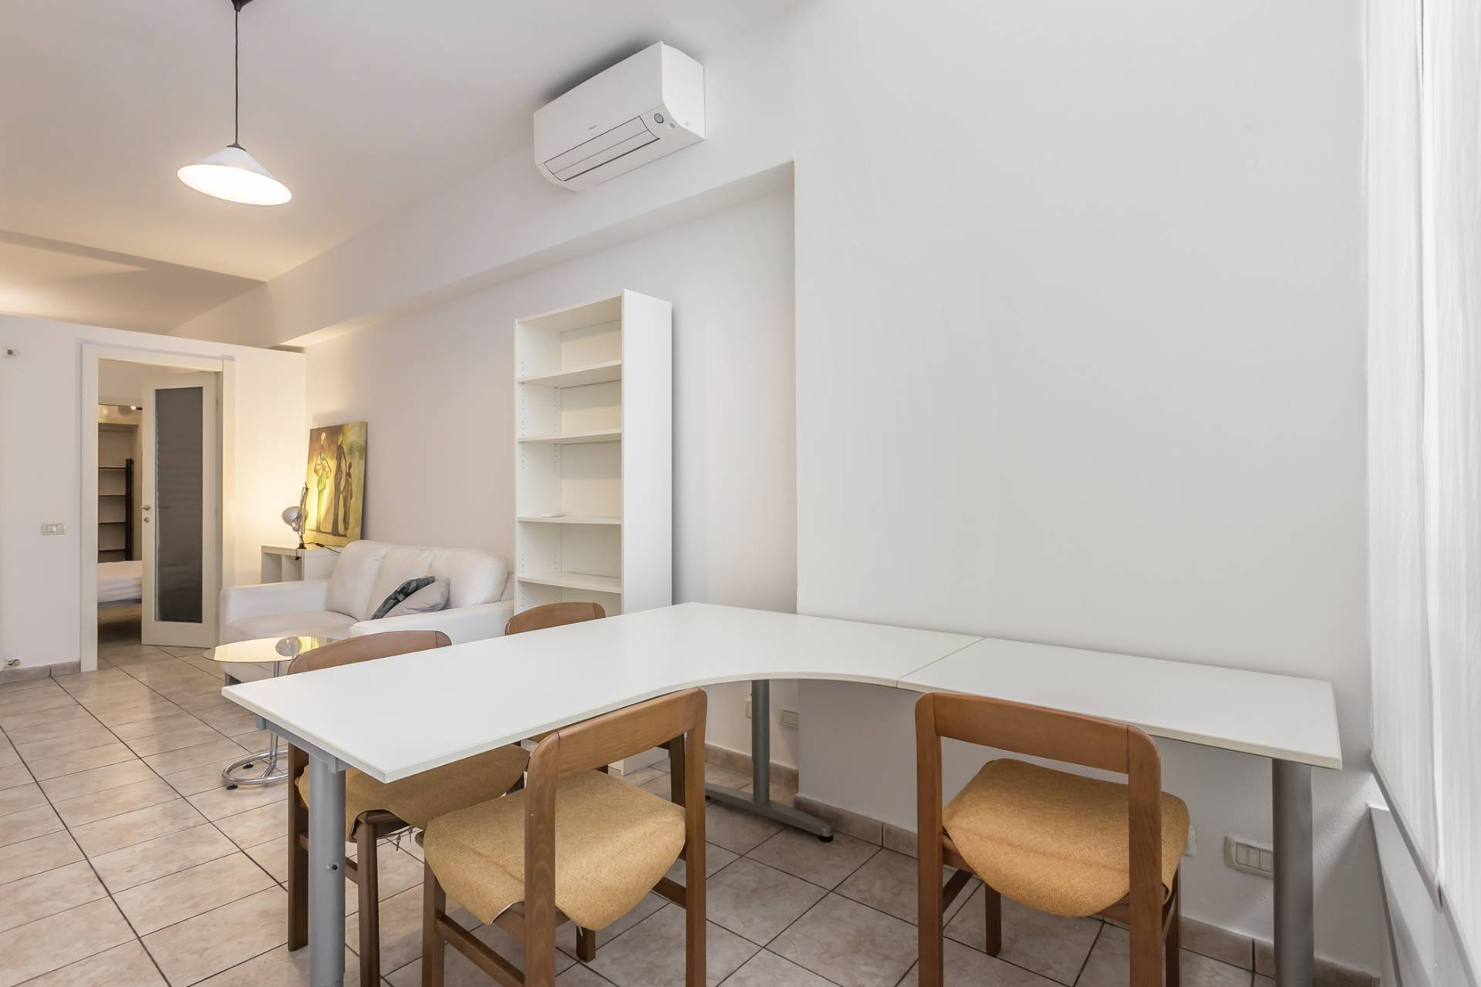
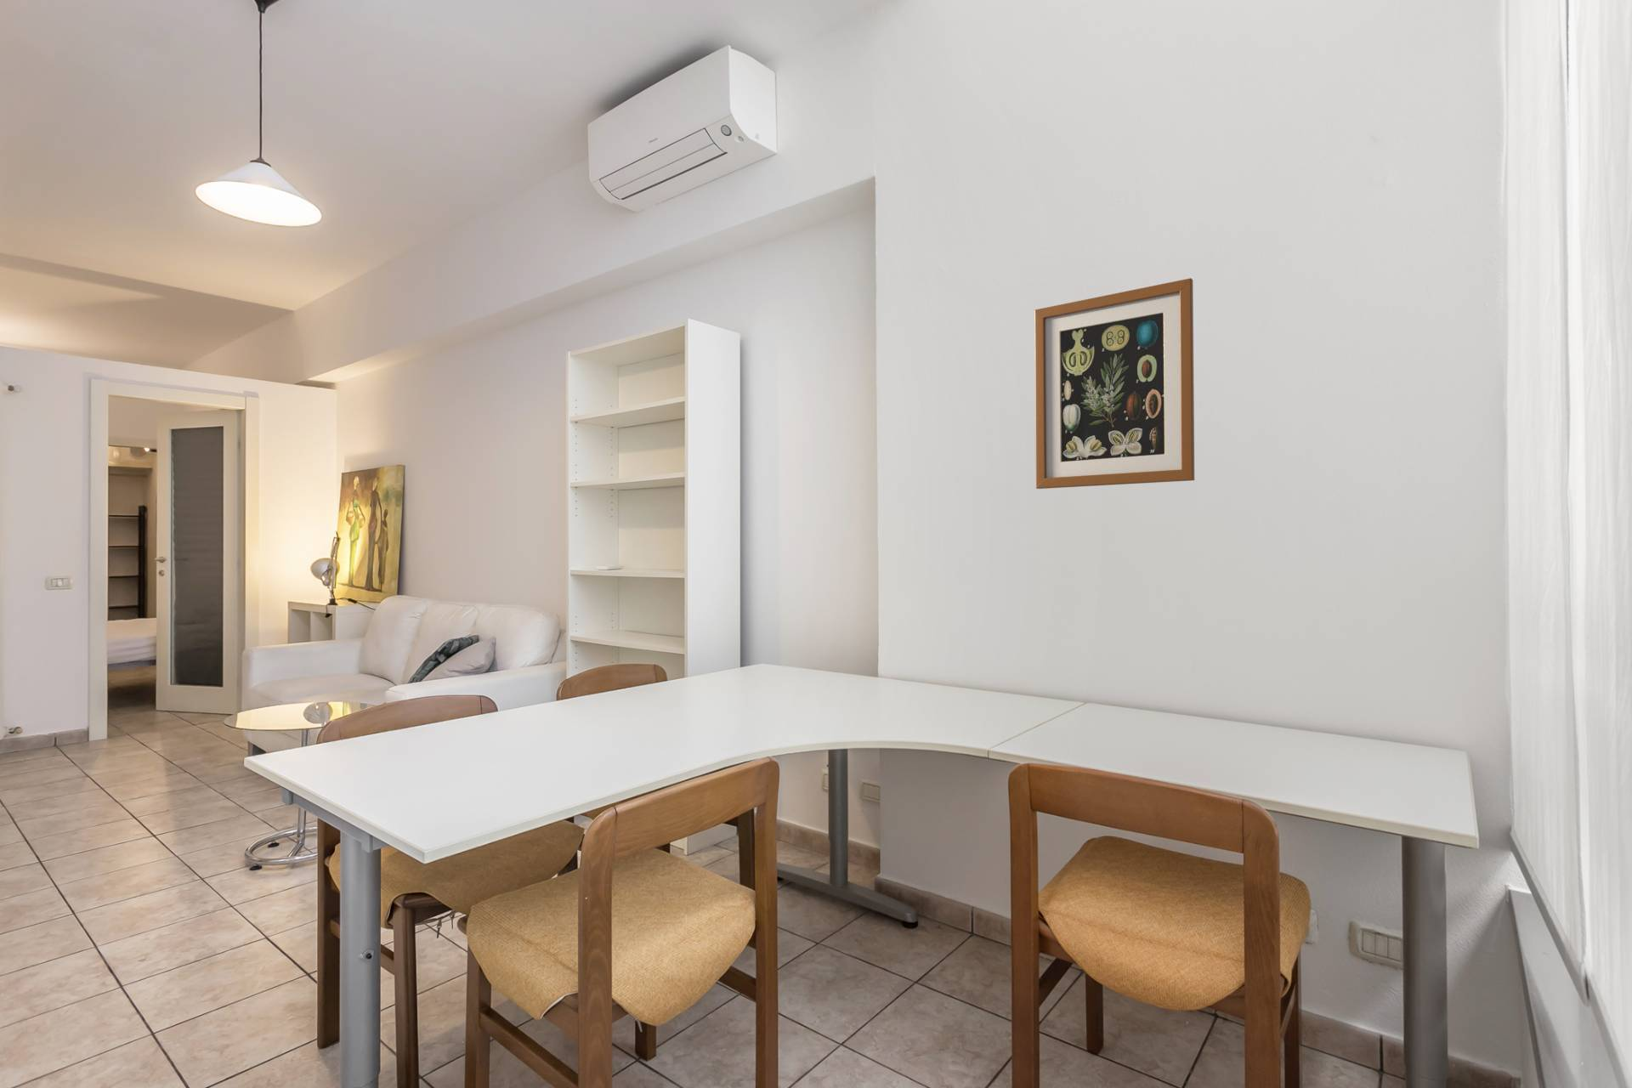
+ wall art [1033,277,1195,489]
